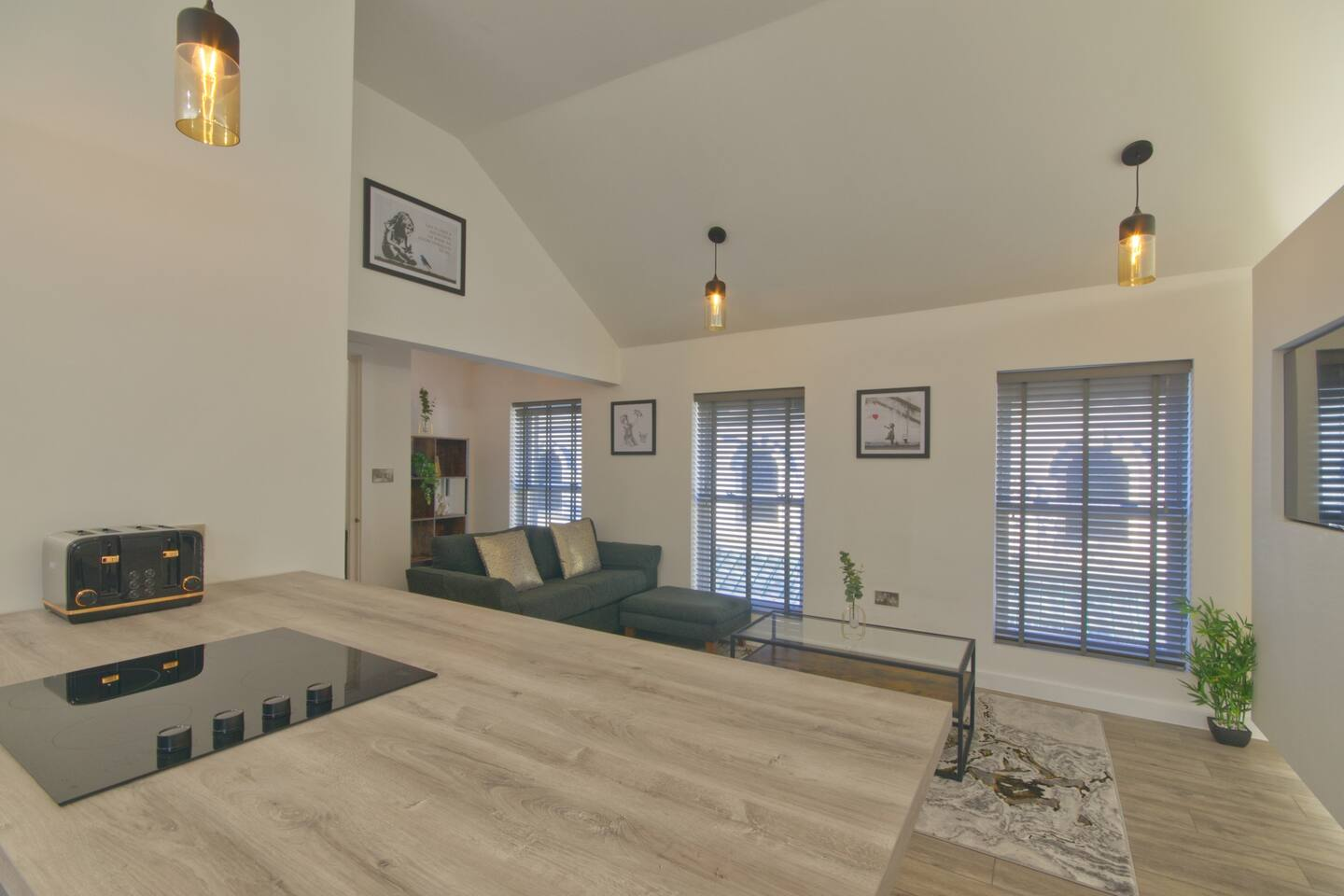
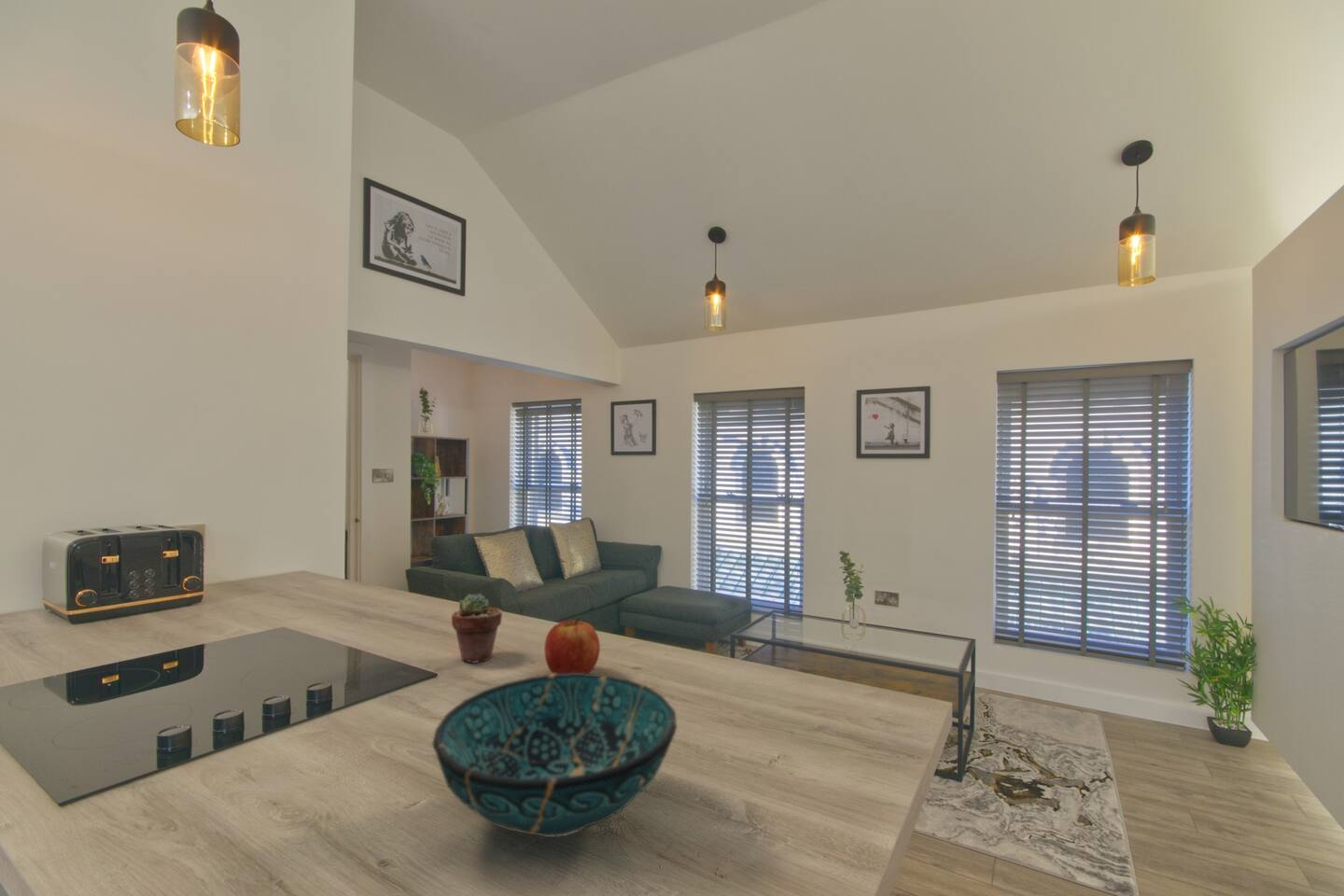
+ decorative bowl [431,673,678,838]
+ potted succulent [451,593,503,665]
+ apple [543,616,601,674]
